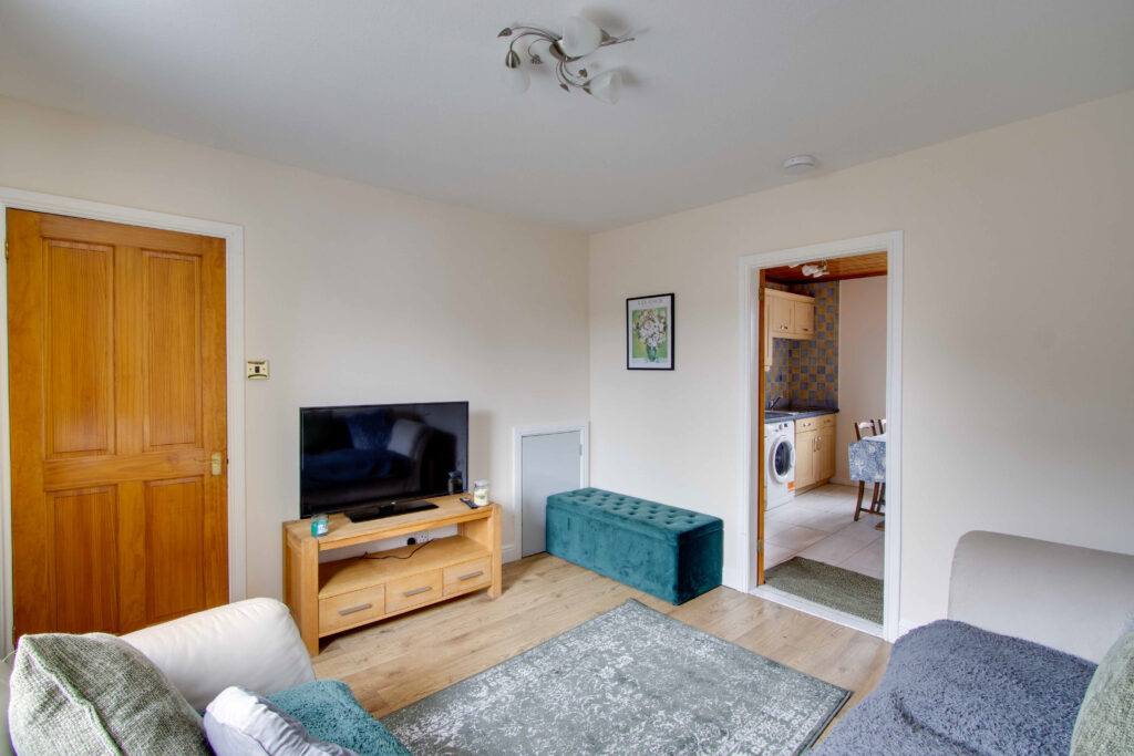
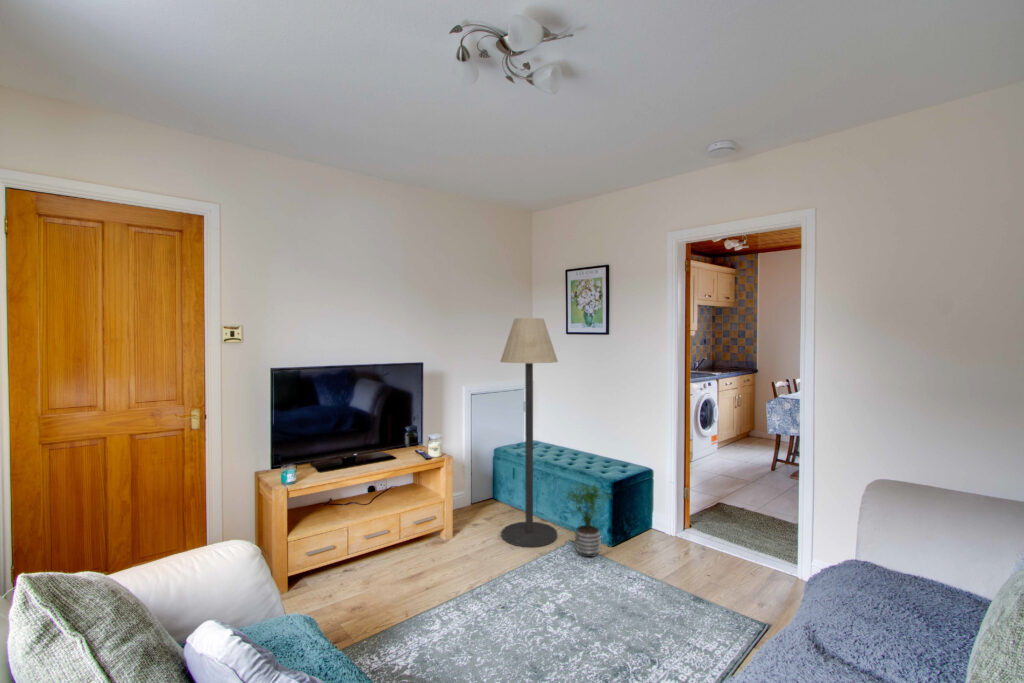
+ floor lamp [499,317,559,548]
+ potted plant [561,480,613,558]
